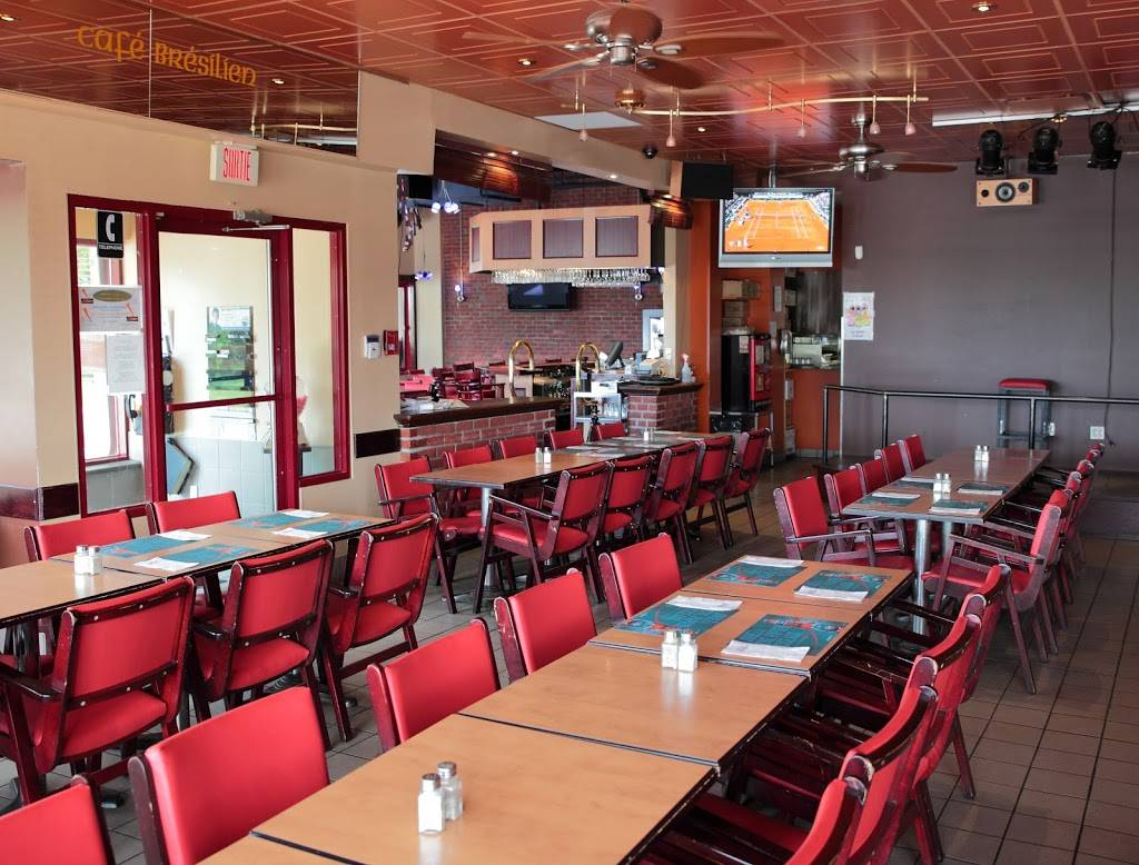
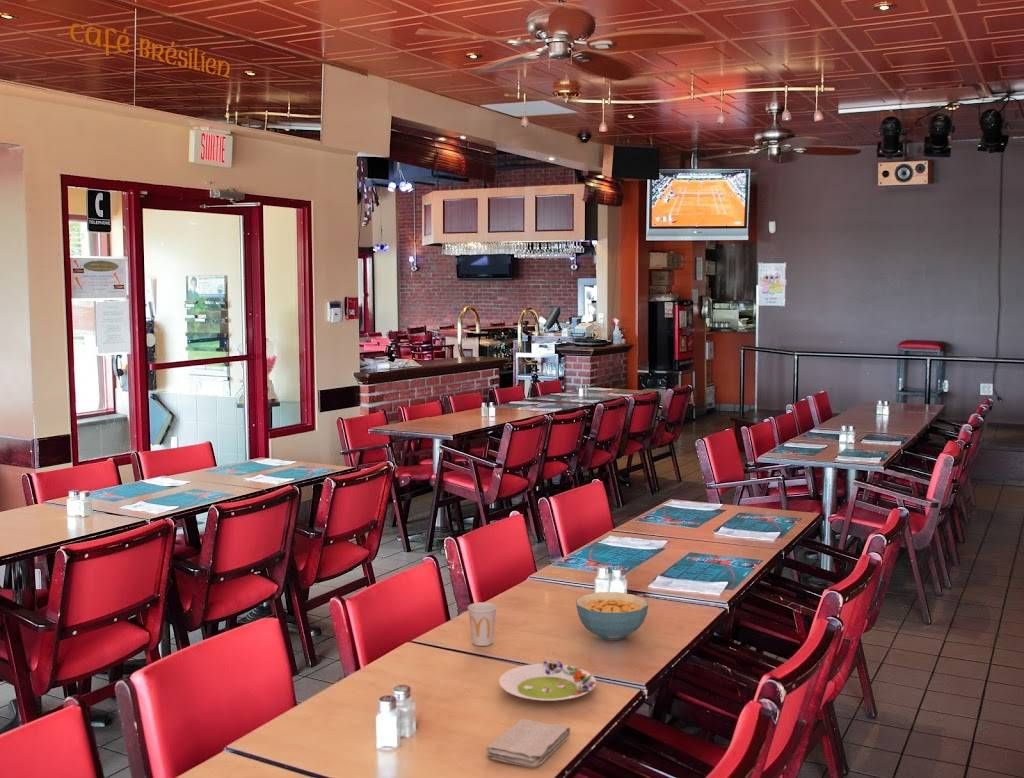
+ washcloth [485,718,571,768]
+ salad plate [498,659,597,702]
+ cup [467,601,498,647]
+ cereal bowl [575,591,649,641]
